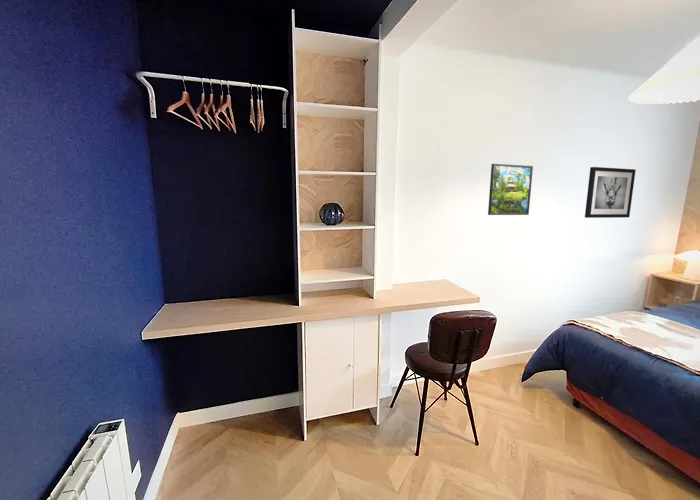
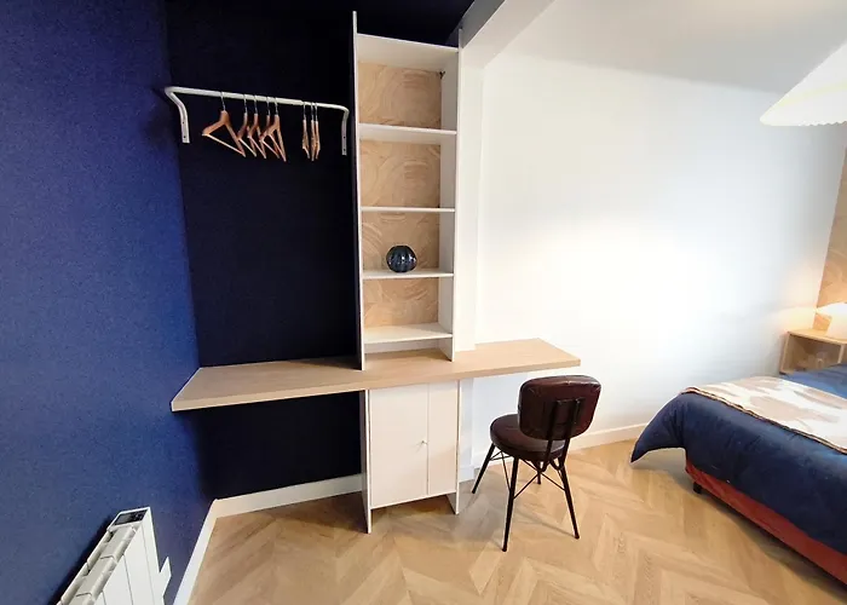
- wall art [584,166,637,219]
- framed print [487,163,534,216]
